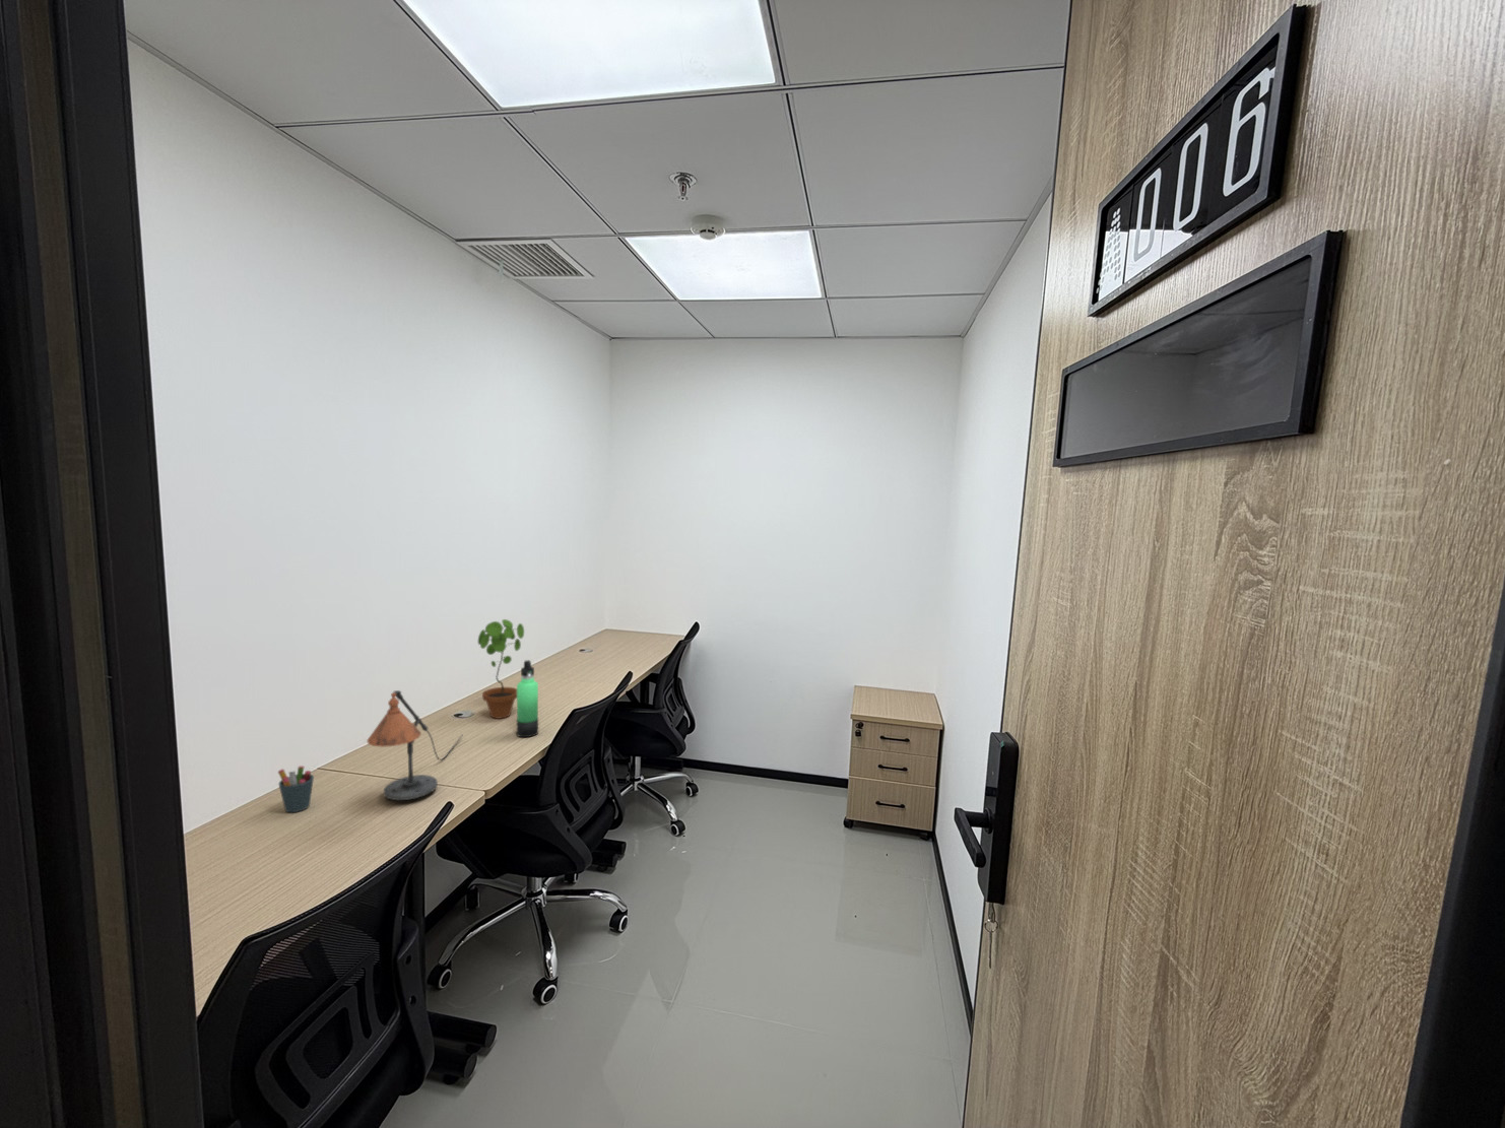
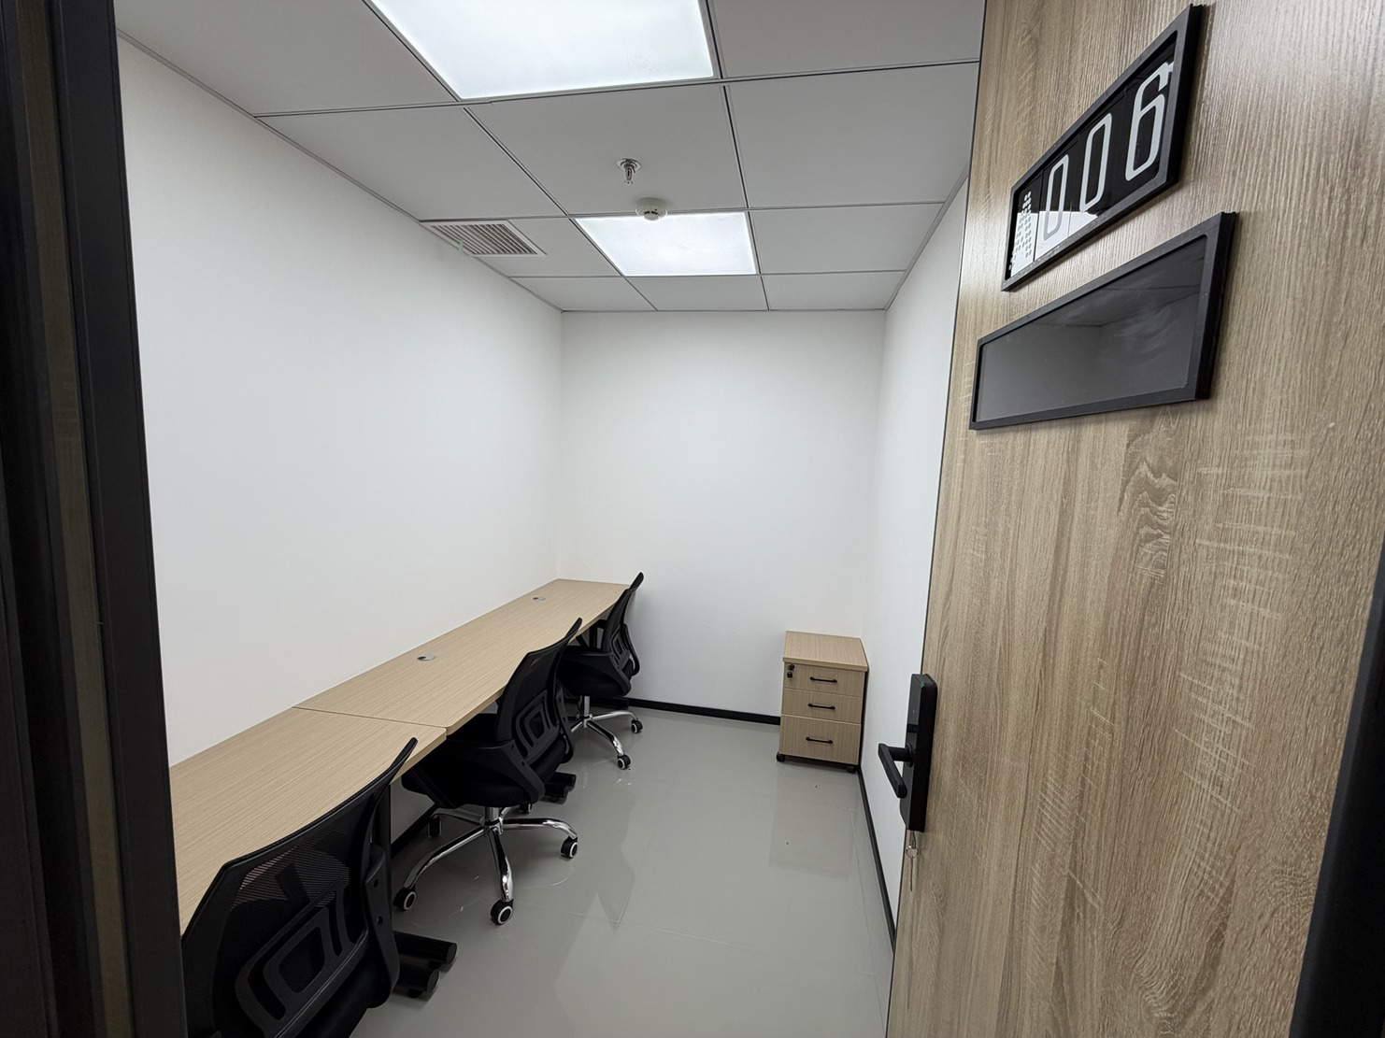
- pen holder [277,765,315,813]
- potted plant [478,619,525,720]
- thermos bottle [515,659,539,738]
- desk lamp [366,690,463,801]
